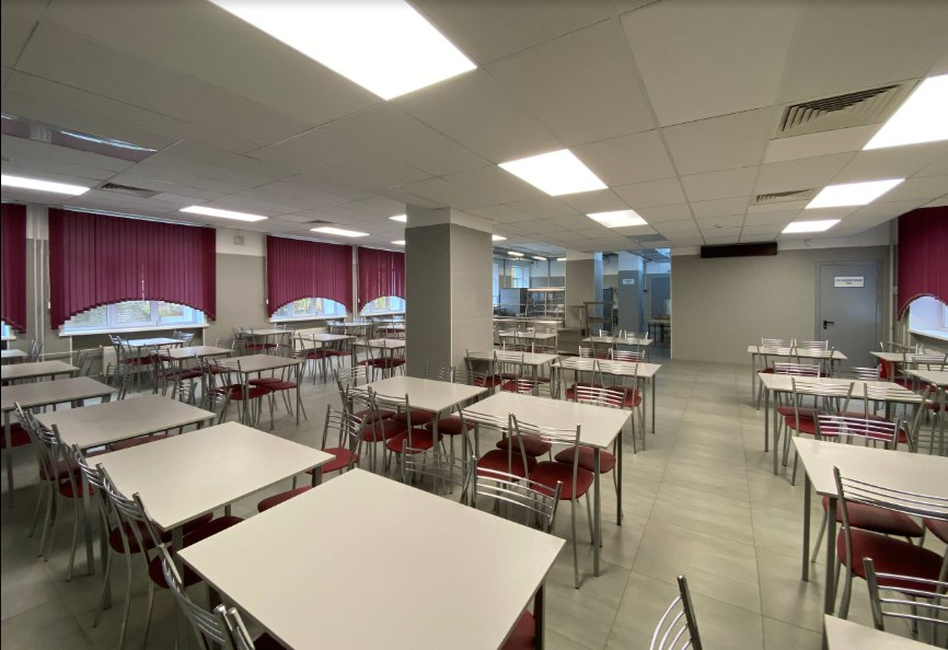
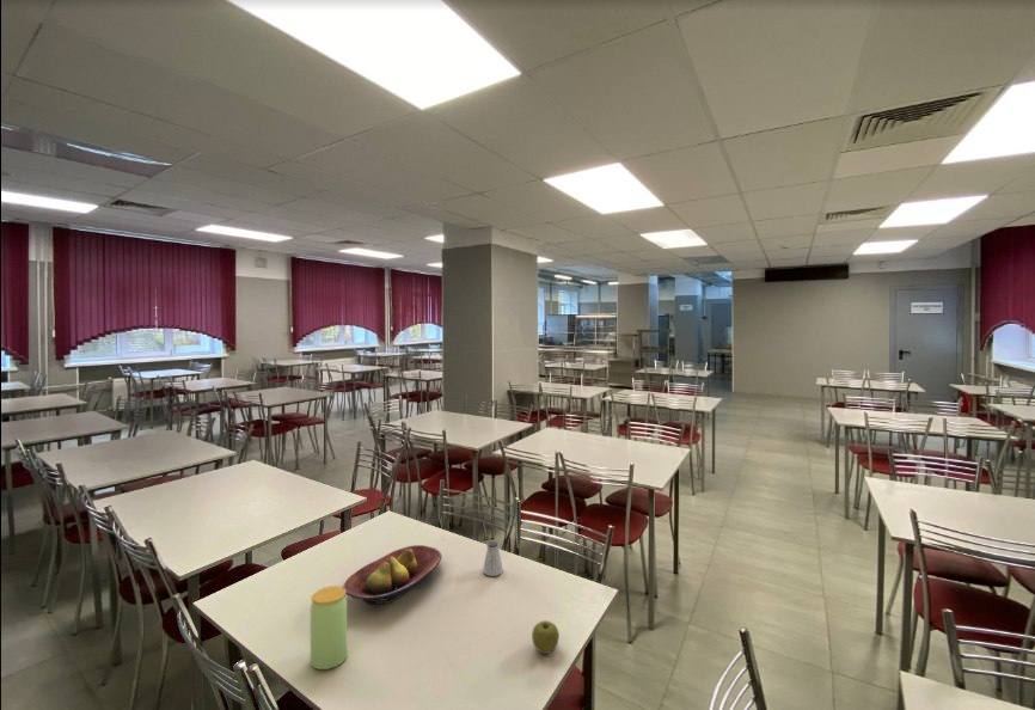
+ fruit bowl [342,544,443,607]
+ apple [531,619,561,655]
+ saltshaker [482,540,504,577]
+ jar [310,584,349,671]
